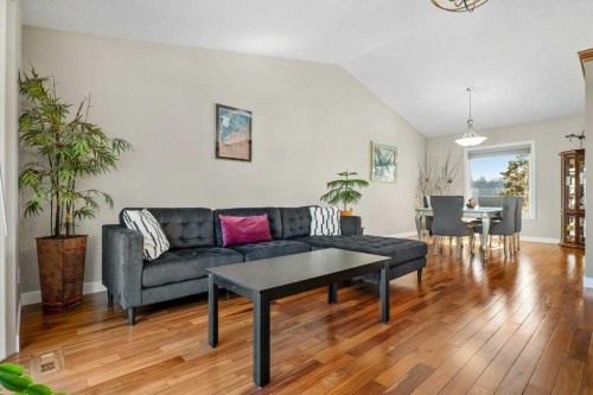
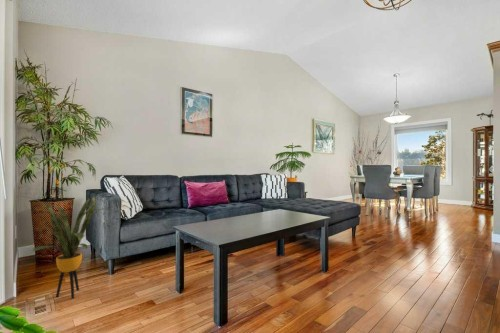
+ house plant [15,194,109,299]
